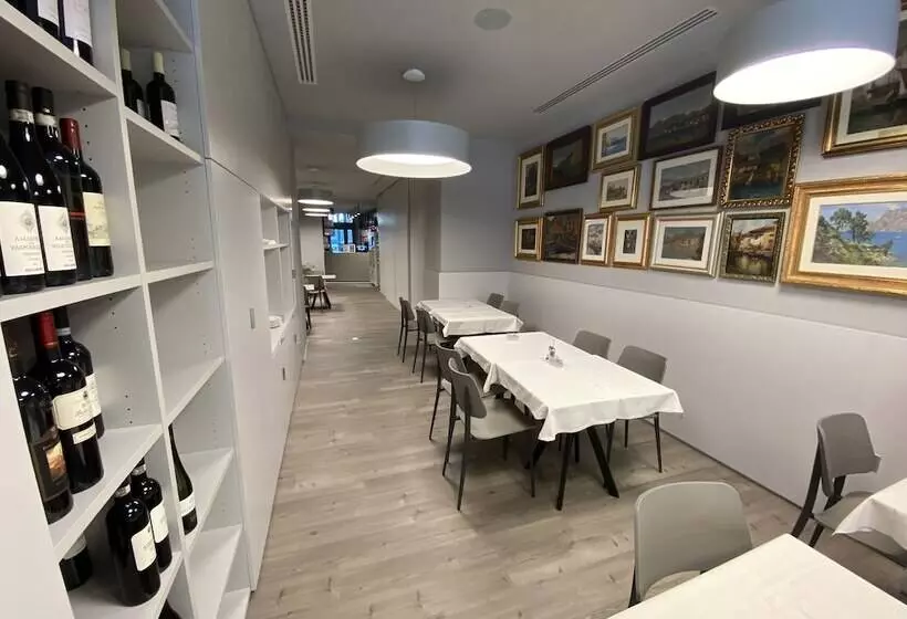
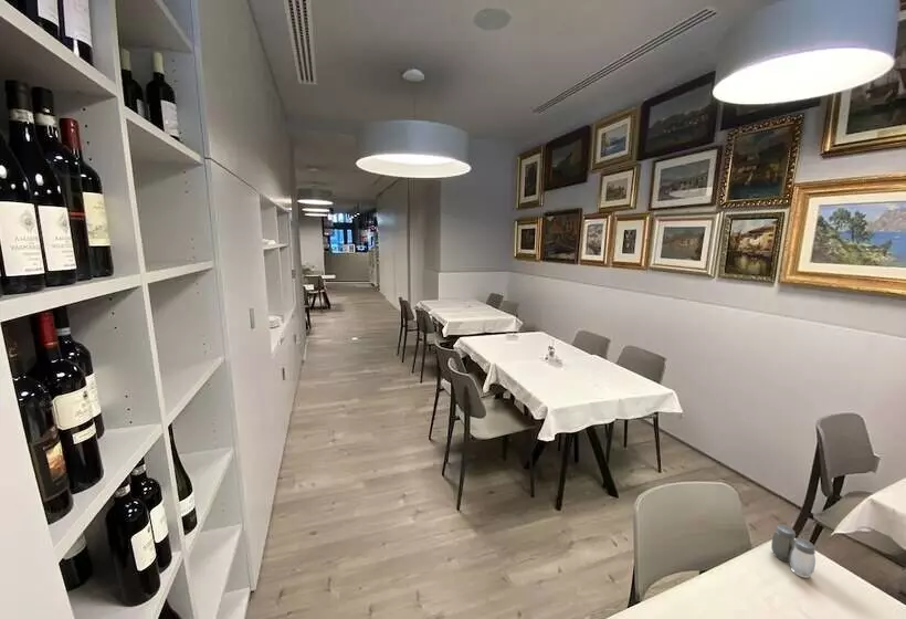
+ salt and pepper shaker [770,524,817,579]
